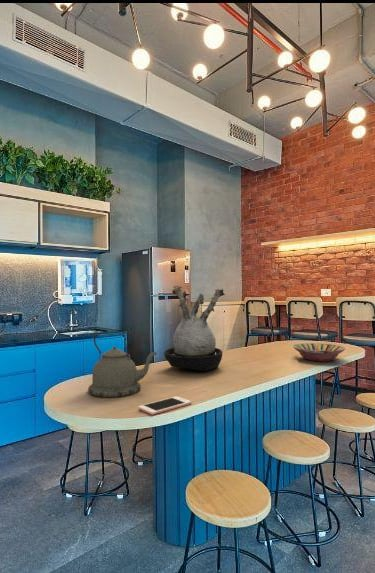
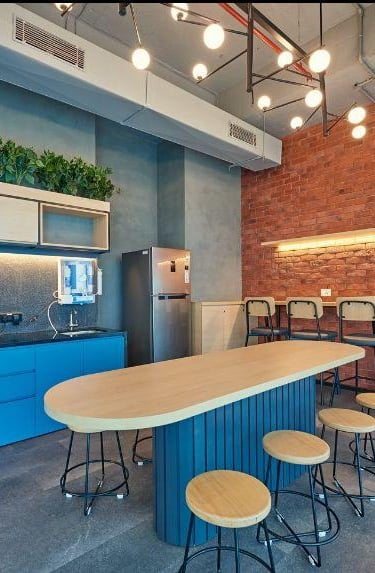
- plant [163,285,226,372]
- cell phone [138,395,192,416]
- kettle [87,331,158,399]
- serving bowl [292,342,346,362]
